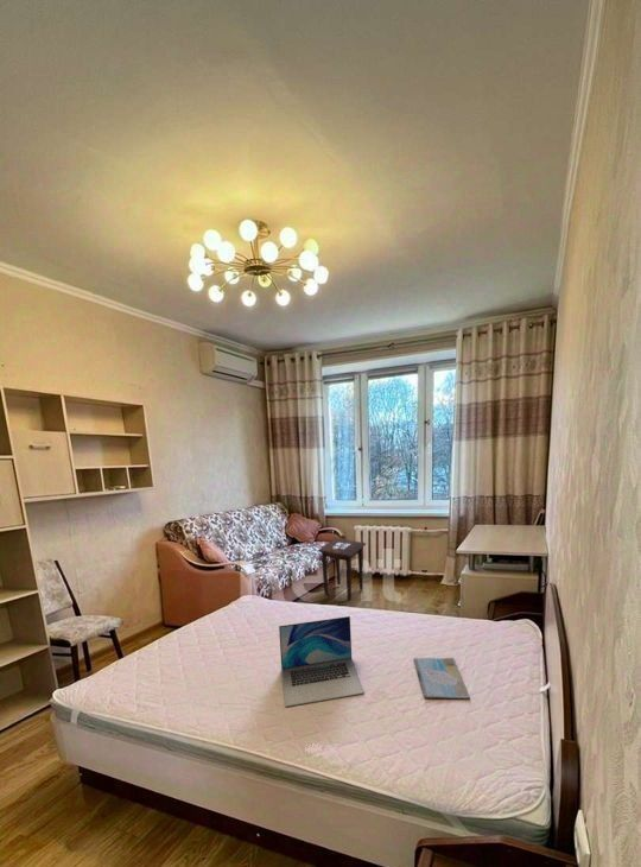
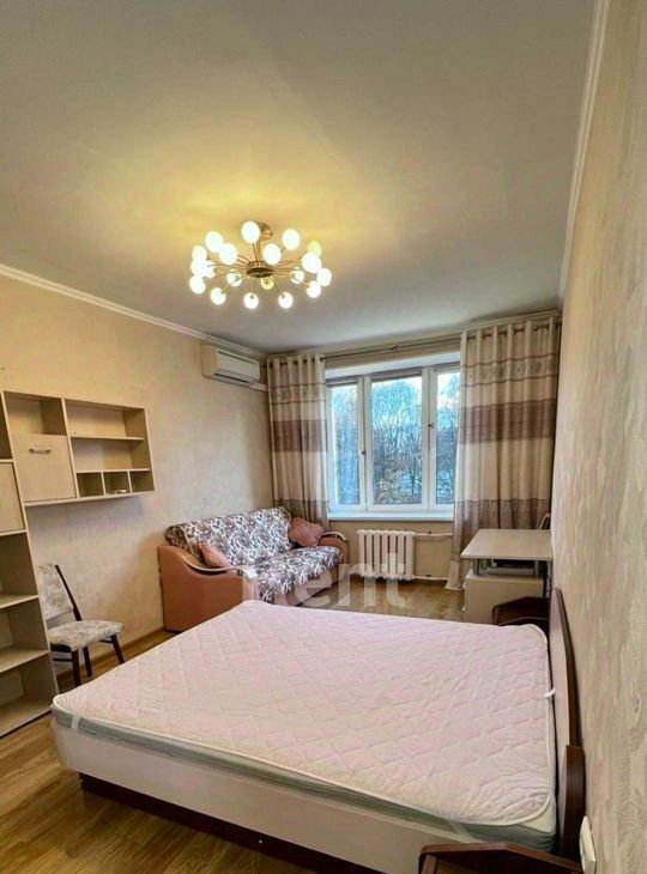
- book [413,657,471,701]
- side table [317,537,367,601]
- laptop [278,615,366,708]
